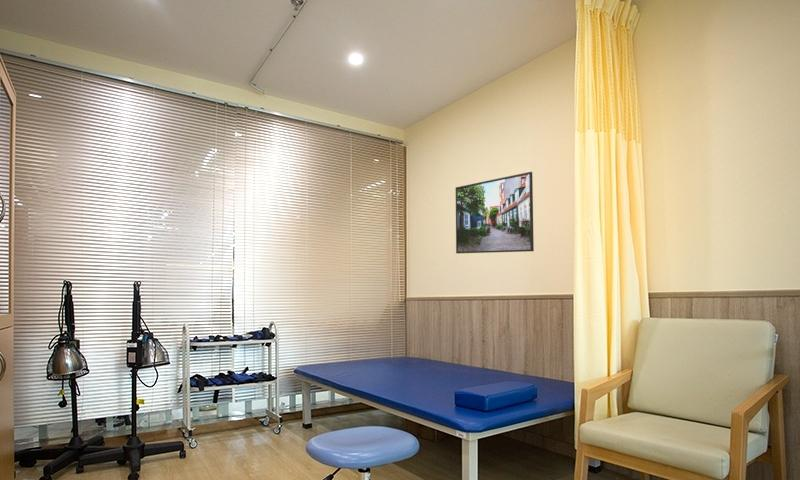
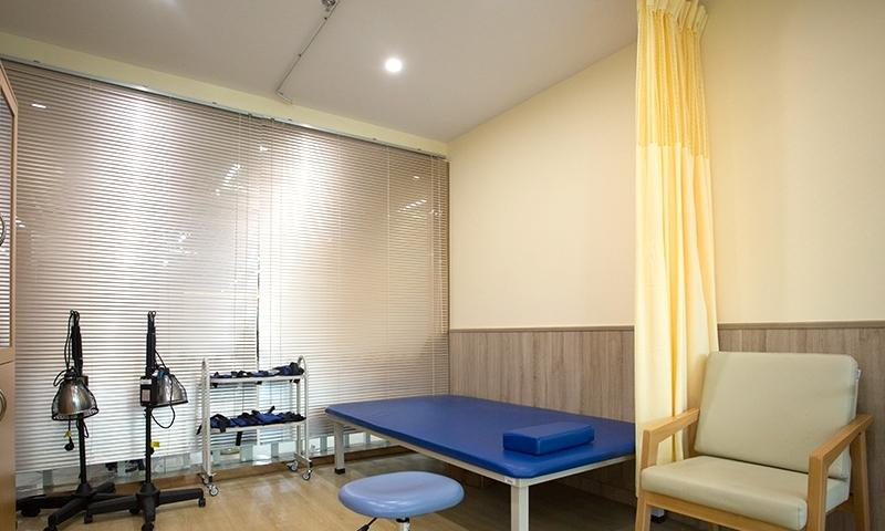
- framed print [455,171,535,254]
